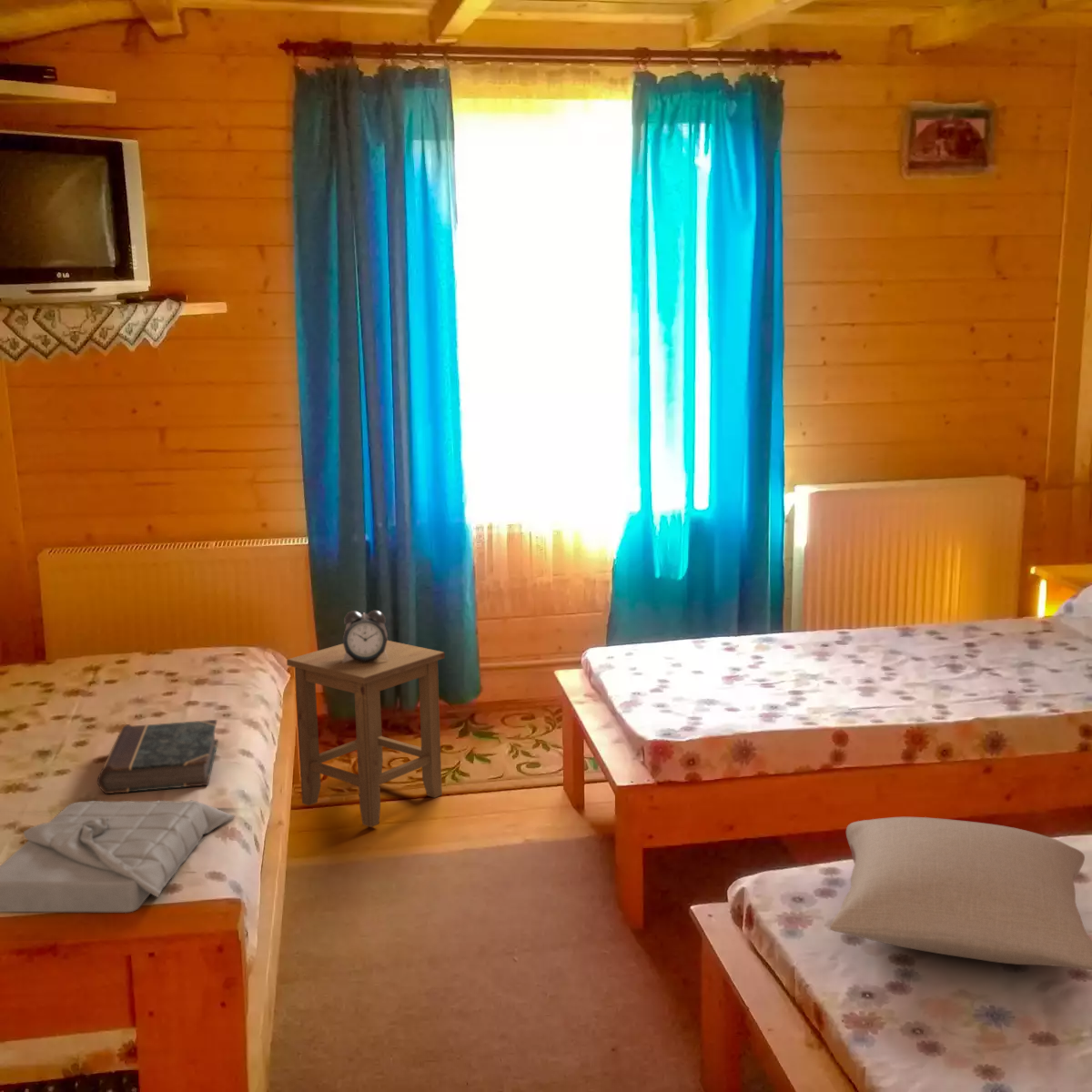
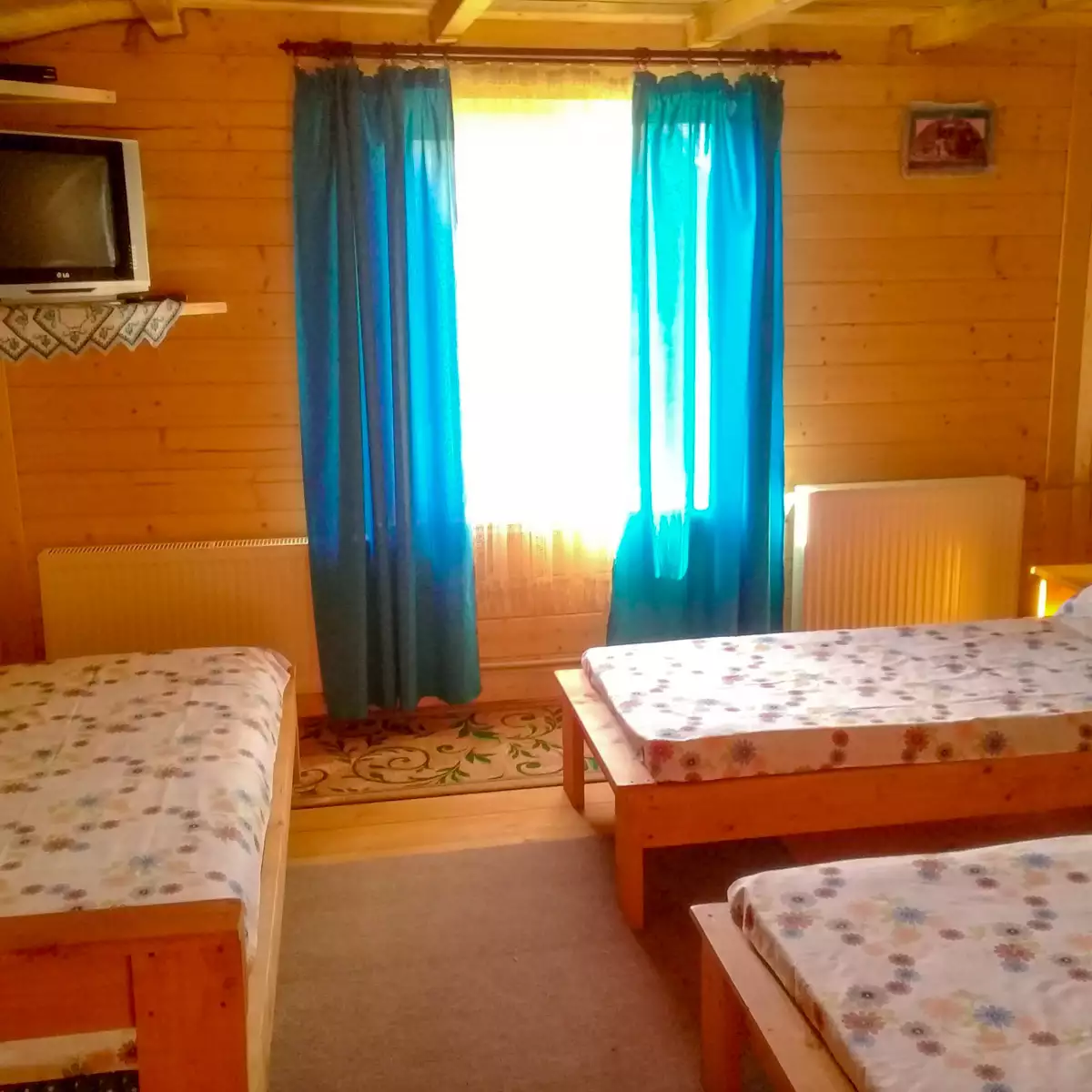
- alarm clock [342,610,389,662]
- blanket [0,800,237,914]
- pillow [829,816,1092,971]
- stool [286,640,446,828]
- book [96,719,219,794]
